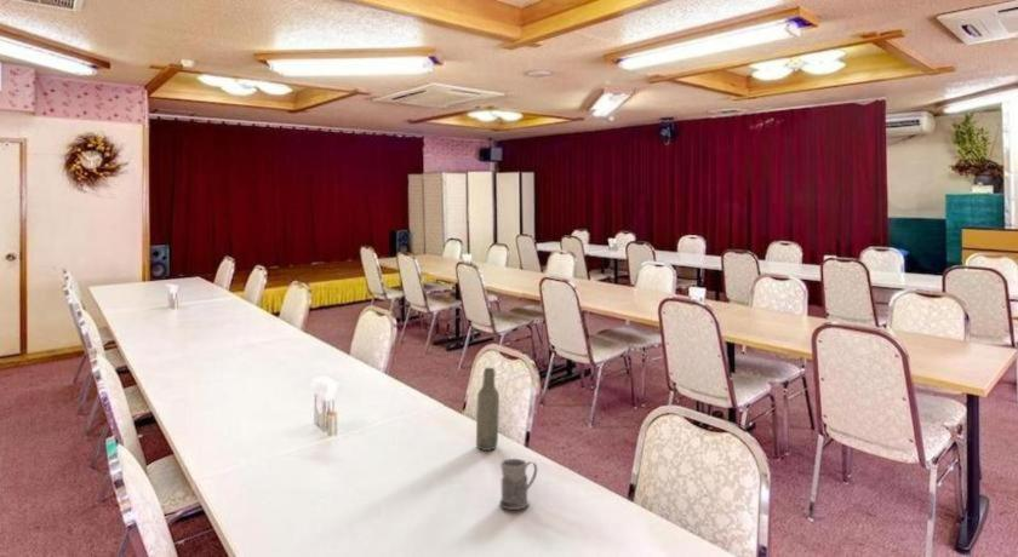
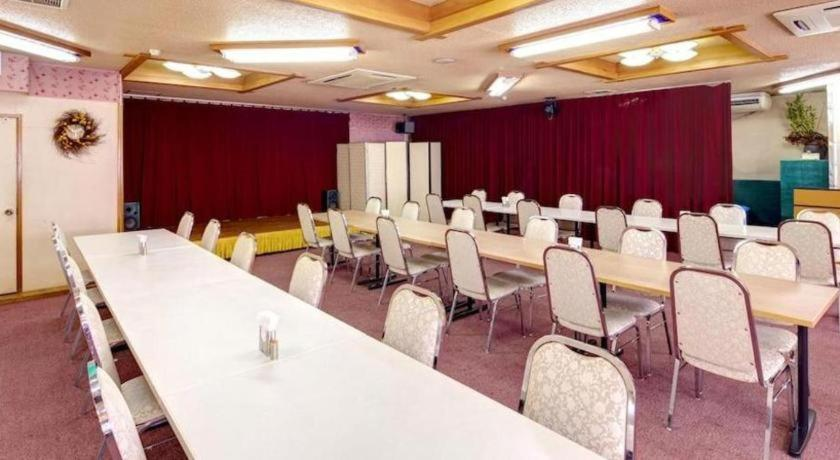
- bottle [475,367,501,452]
- mug [498,458,538,511]
